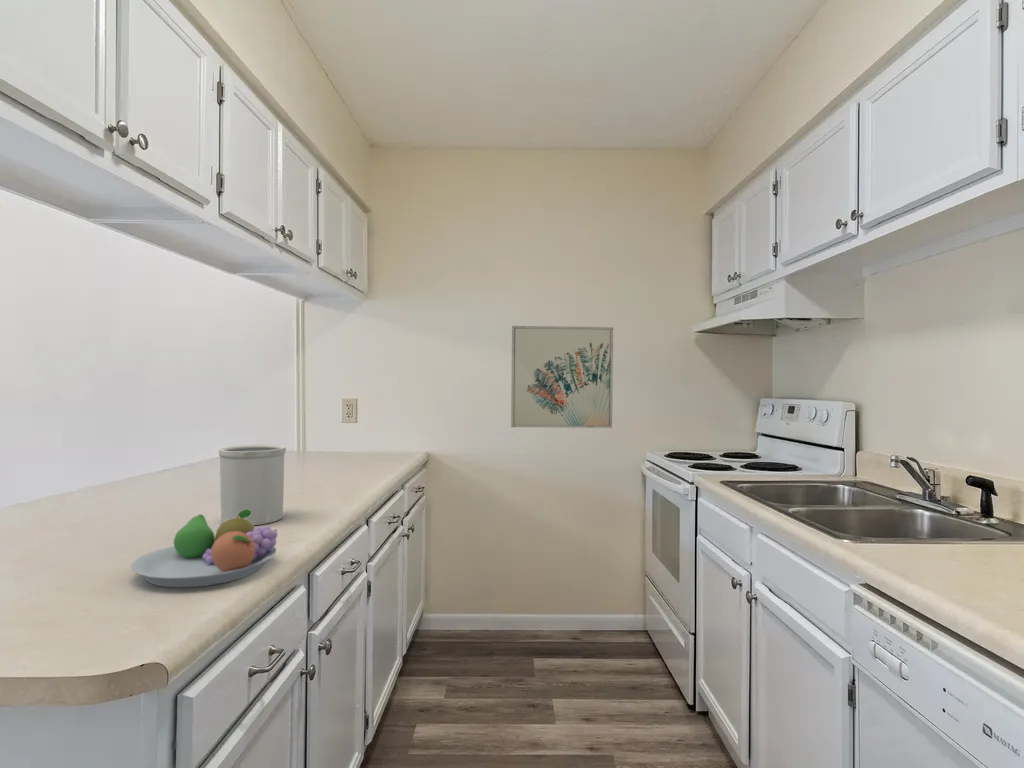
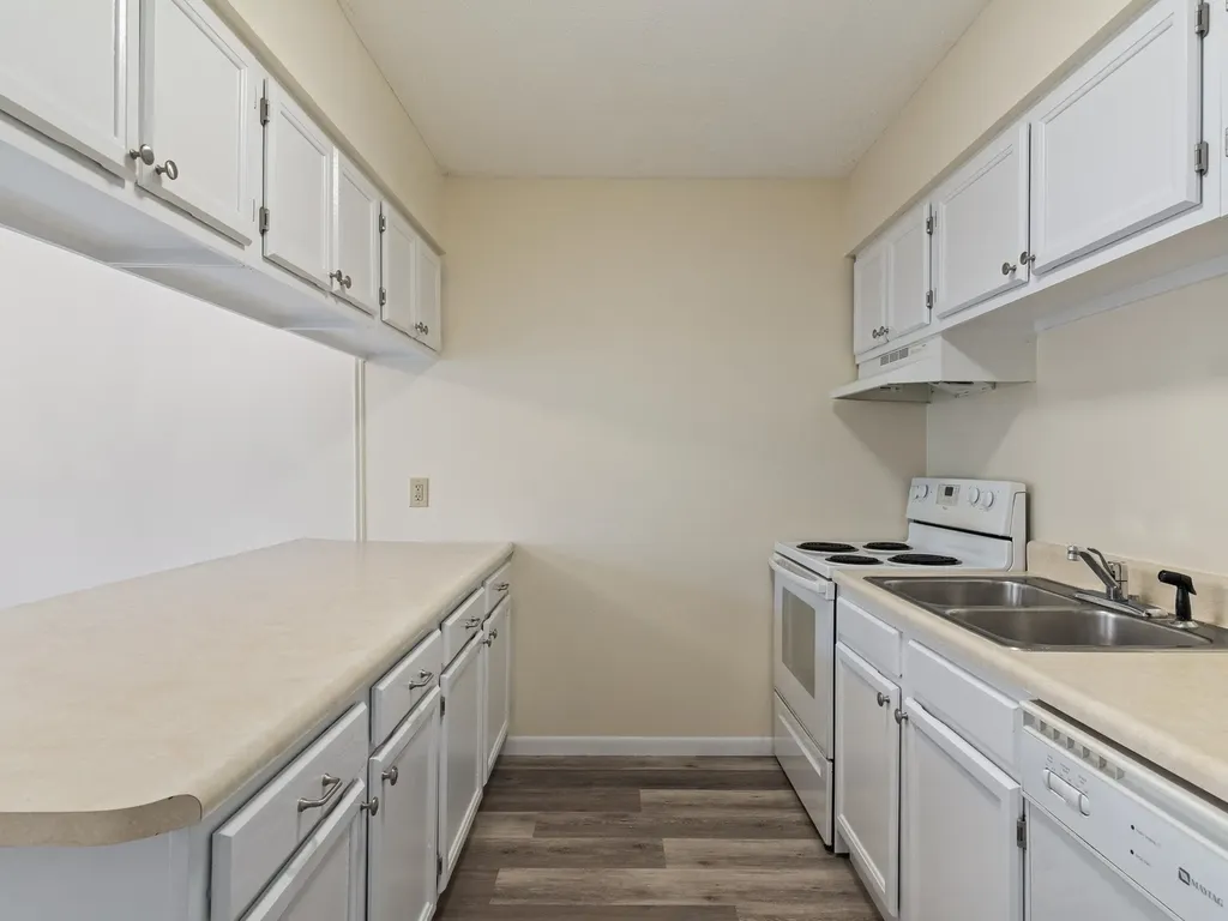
- wall art [510,325,614,429]
- fruit bowl [130,509,278,588]
- utensil holder [218,443,287,526]
